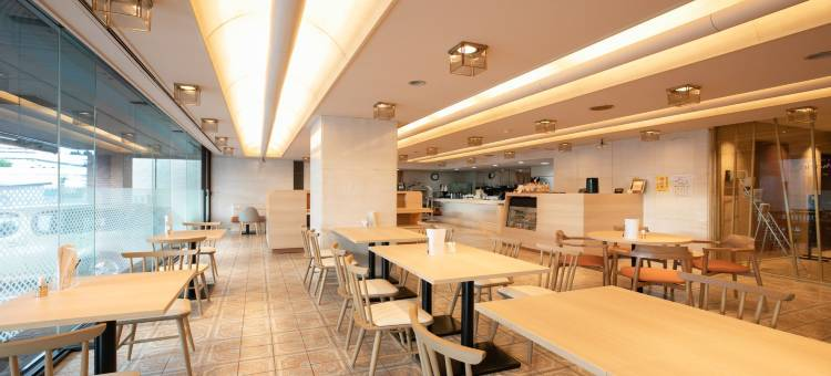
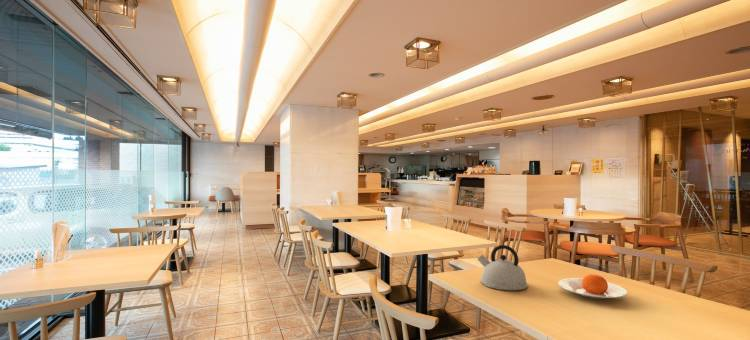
+ plate [557,274,628,300]
+ kettle [476,244,529,291]
